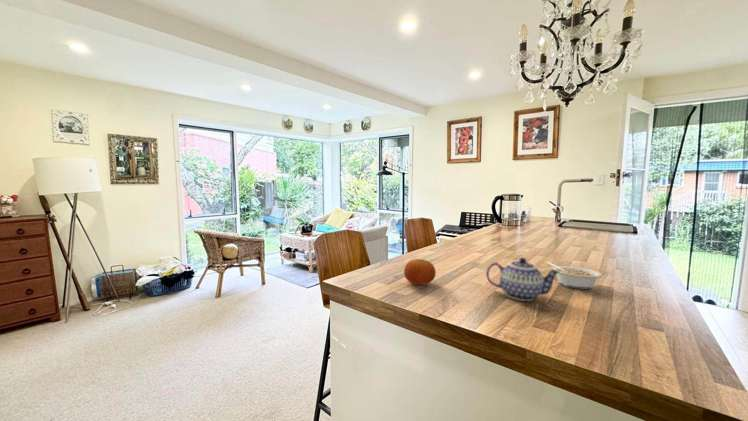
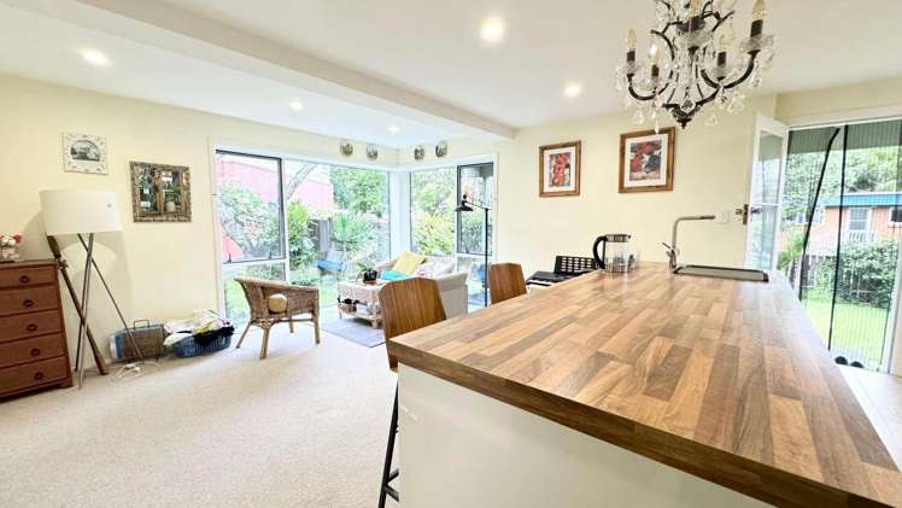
- fruit [403,258,437,286]
- teapot [485,257,560,302]
- legume [547,261,602,290]
